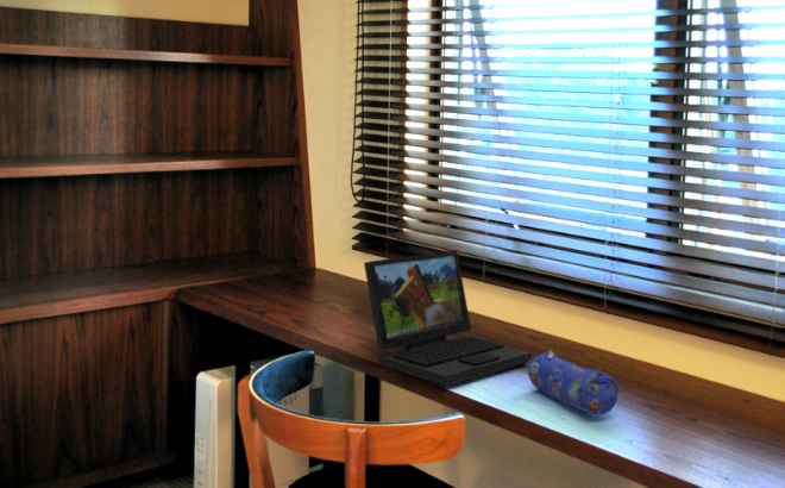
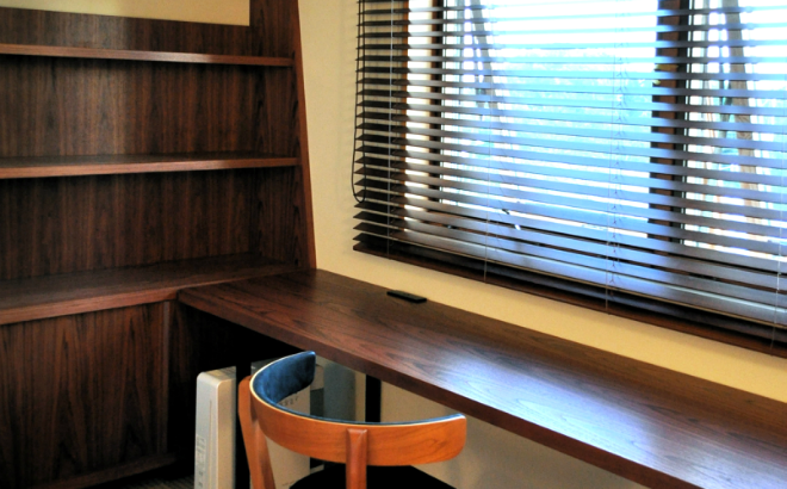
- laptop [363,249,533,387]
- pencil case [525,349,620,418]
